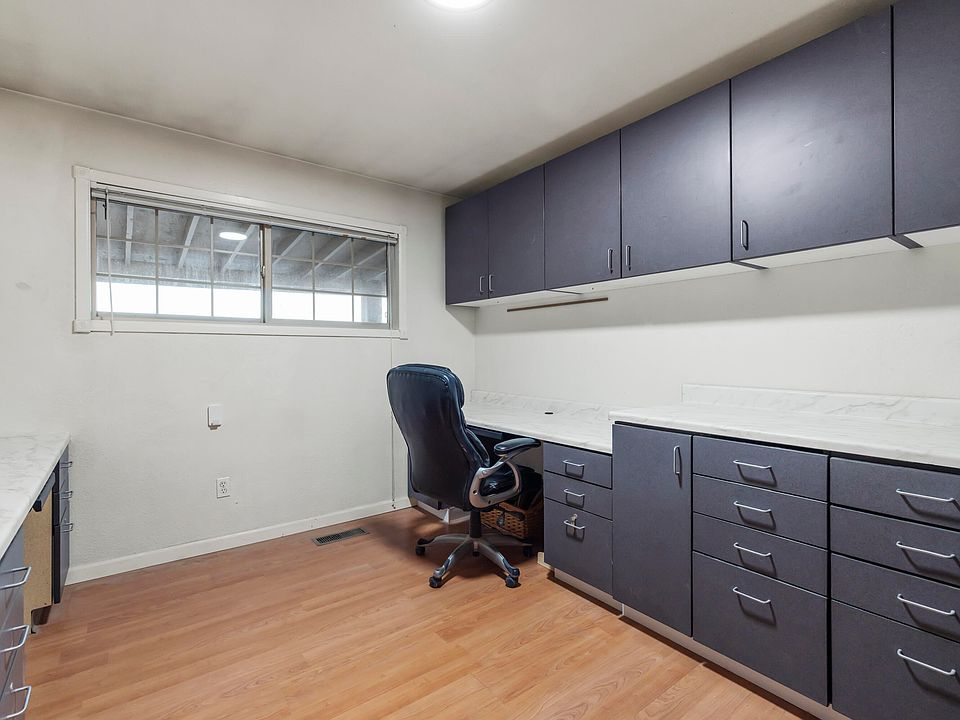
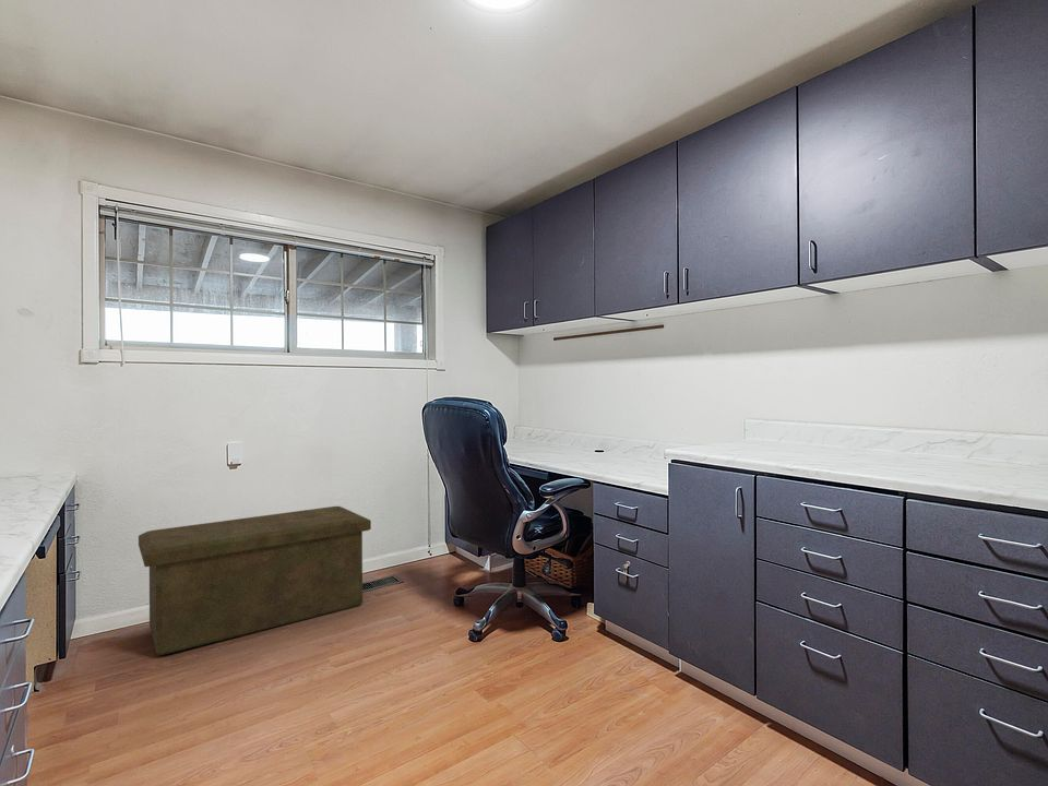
+ storage bench [138,505,372,656]
